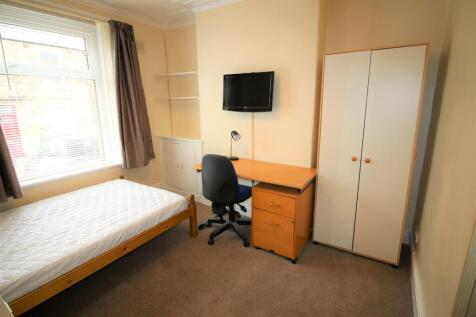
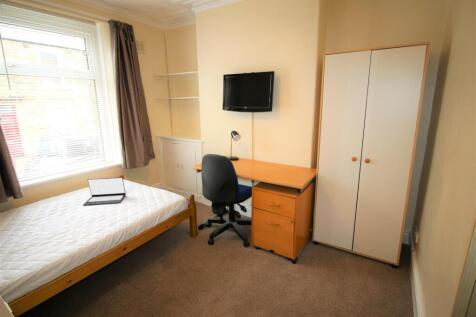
+ laptop [82,176,127,206]
